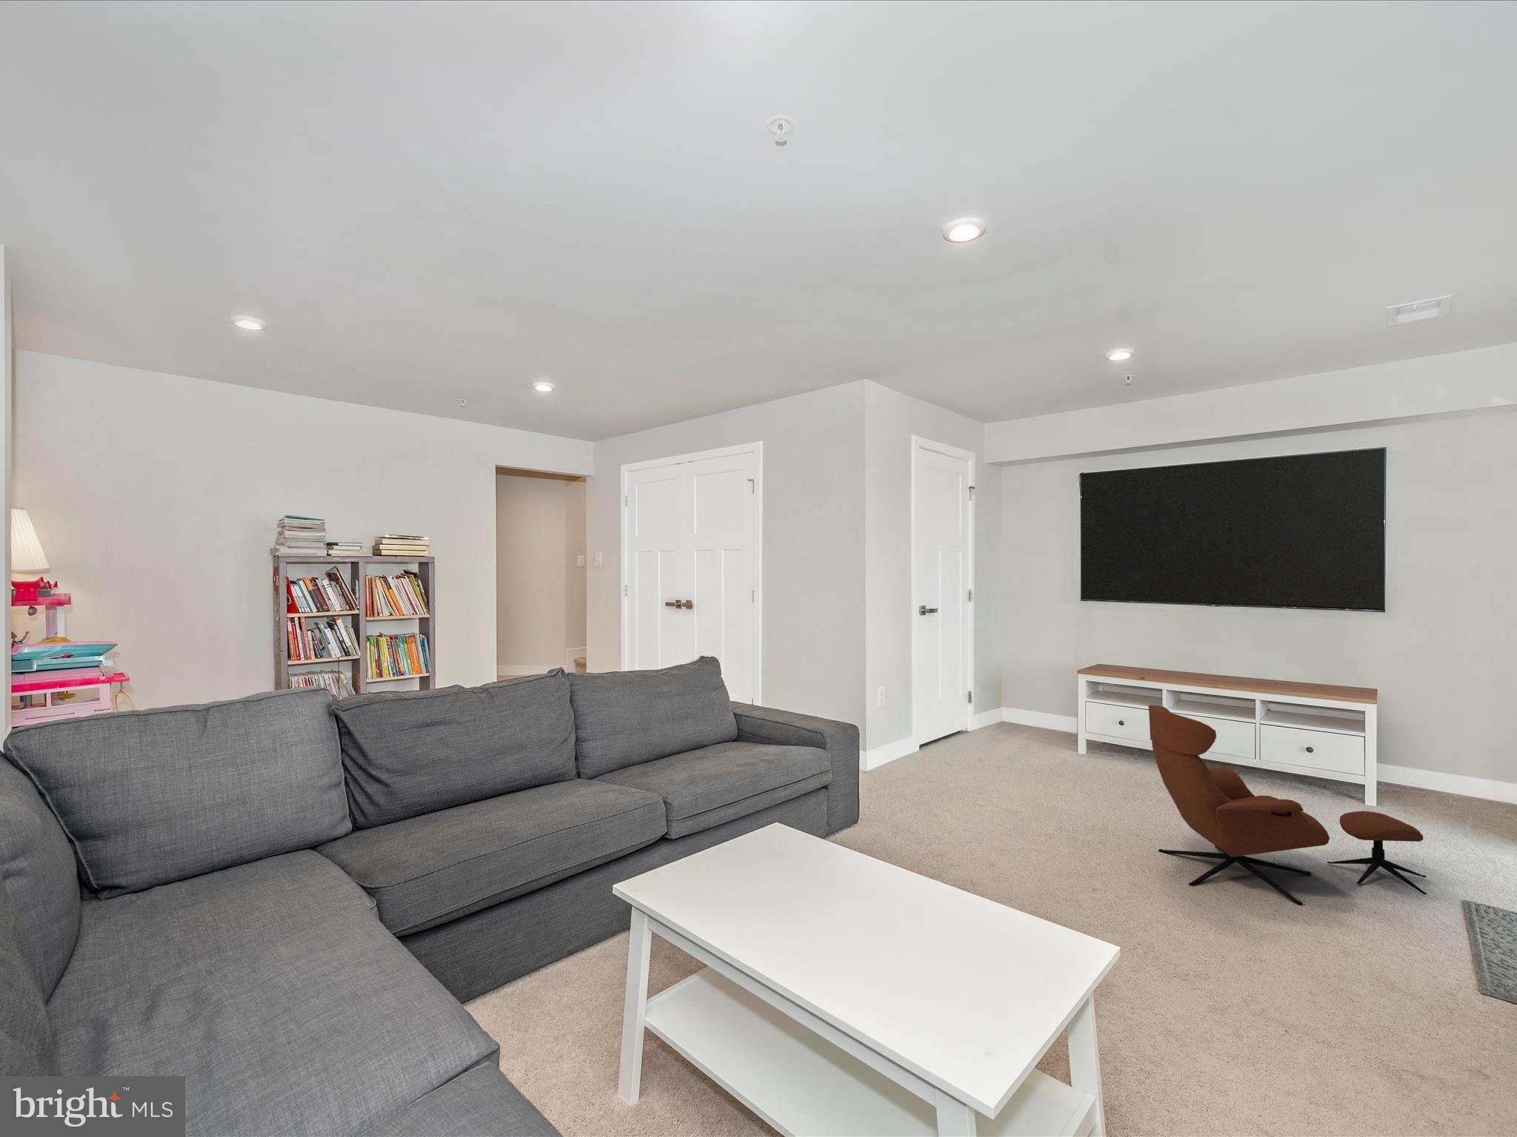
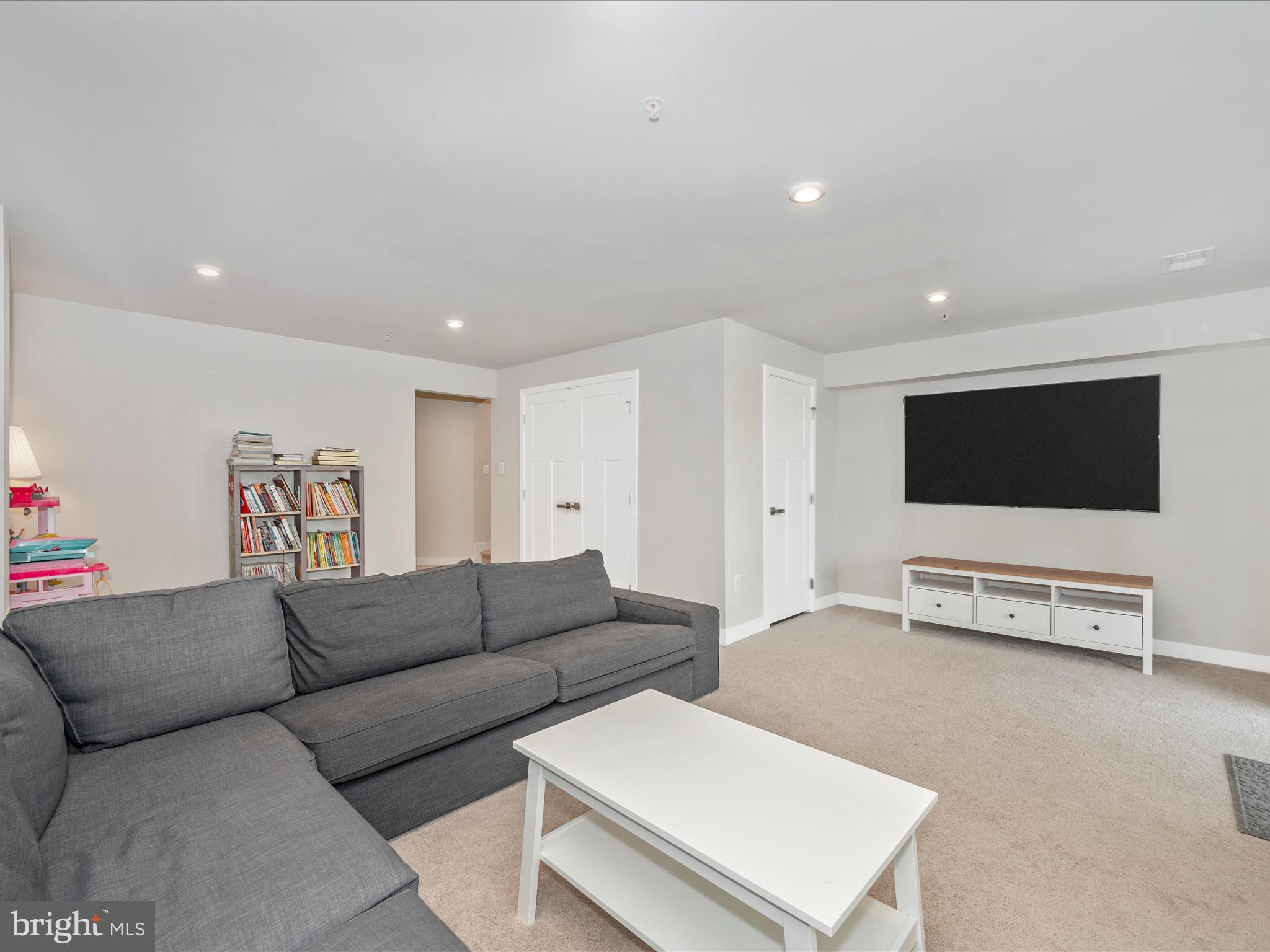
- armchair [1148,703,1429,905]
